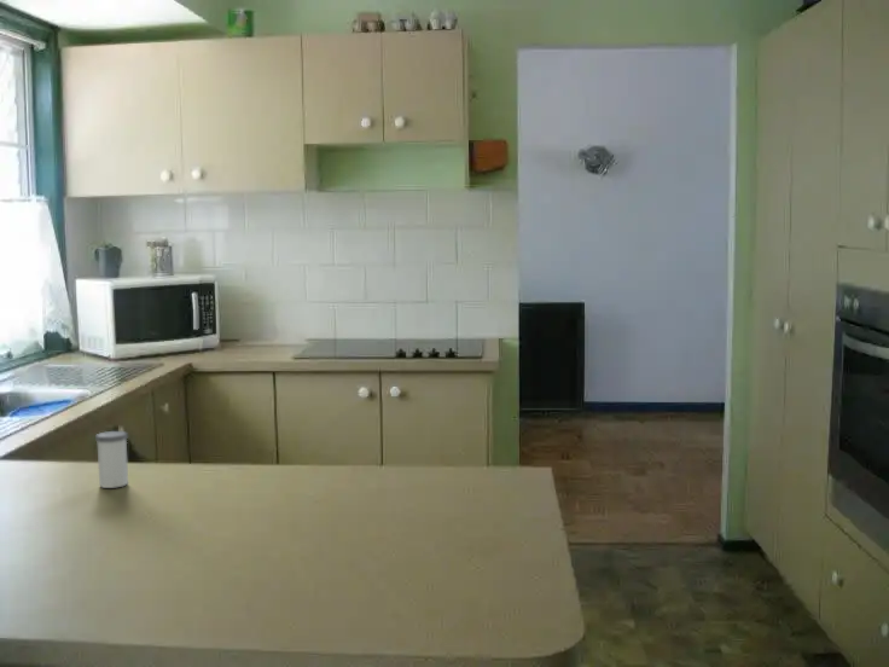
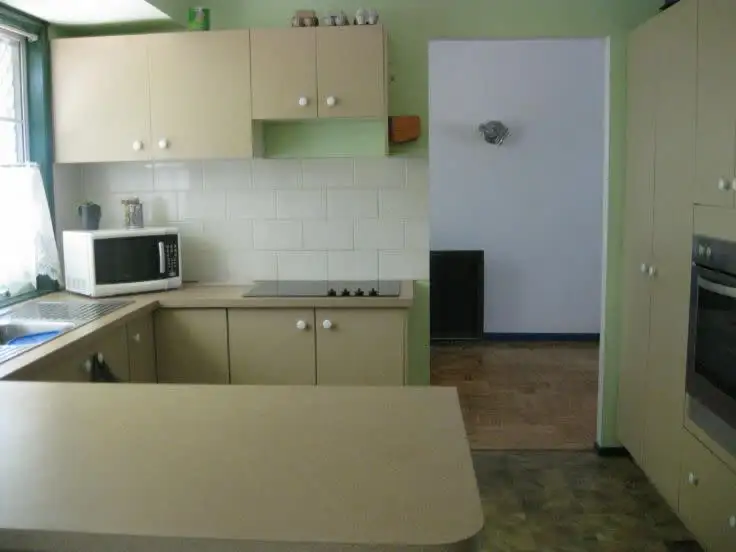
- salt shaker [94,430,129,489]
